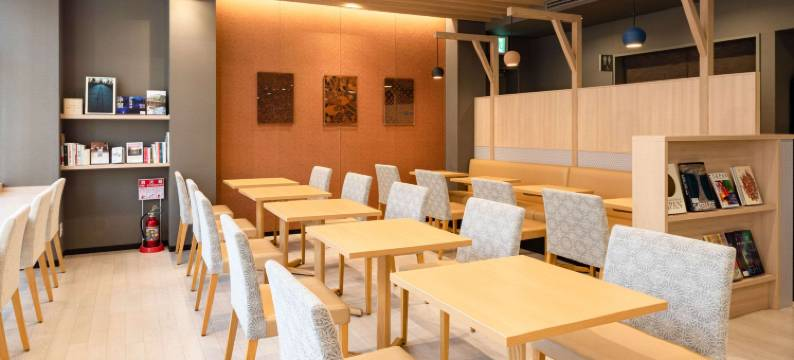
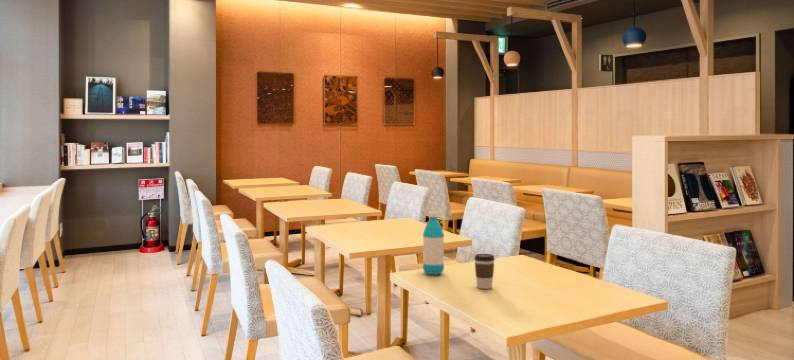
+ water bottle [422,211,445,276]
+ coffee cup [473,253,496,290]
